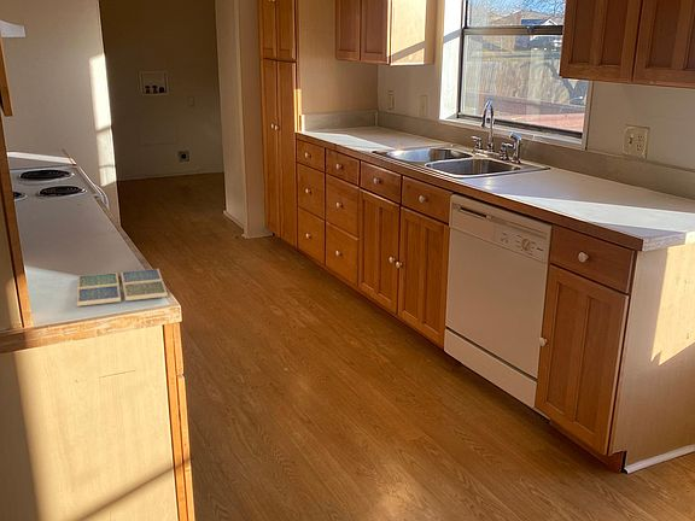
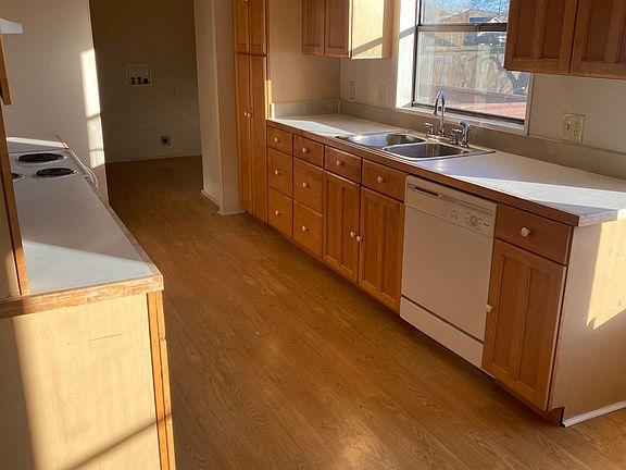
- drink coaster [76,268,169,308]
